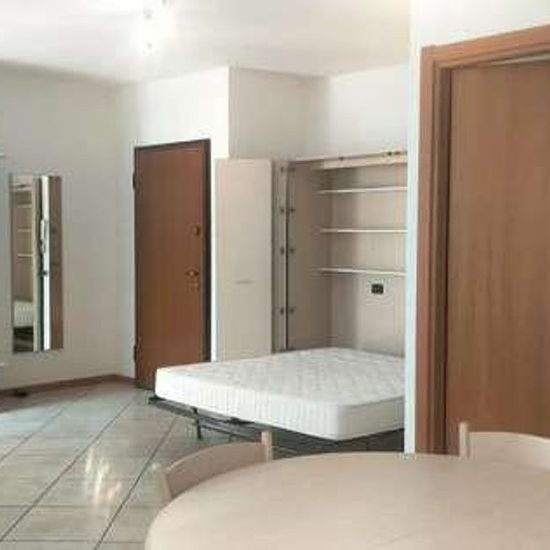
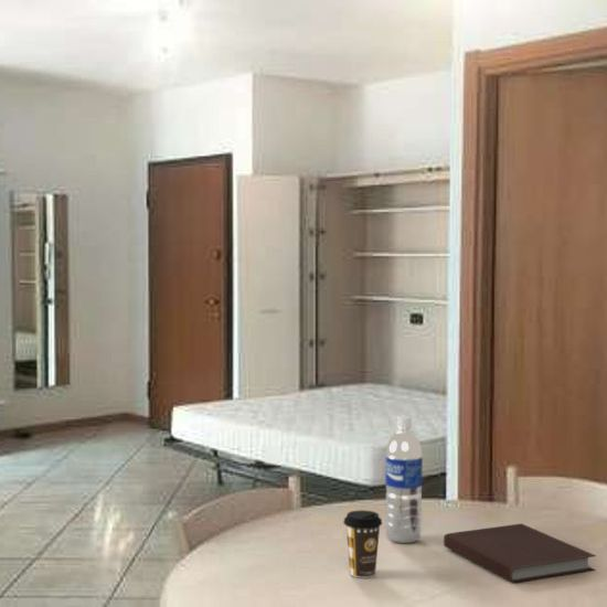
+ water bottle [384,415,424,544]
+ notebook [443,522,597,584]
+ coffee cup [342,509,383,579]
